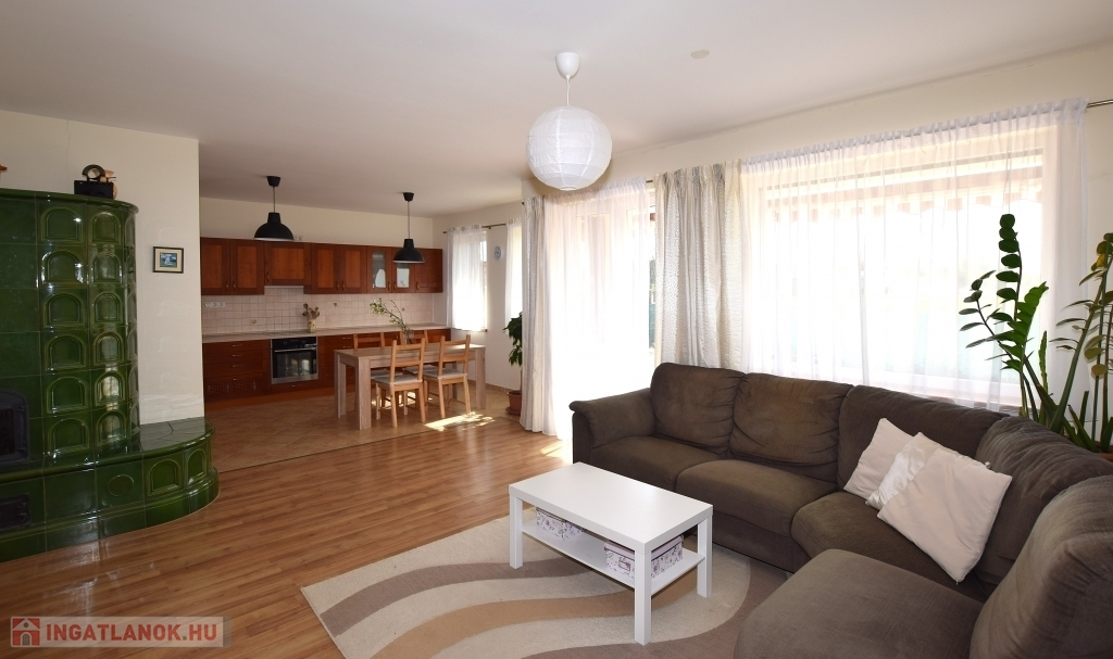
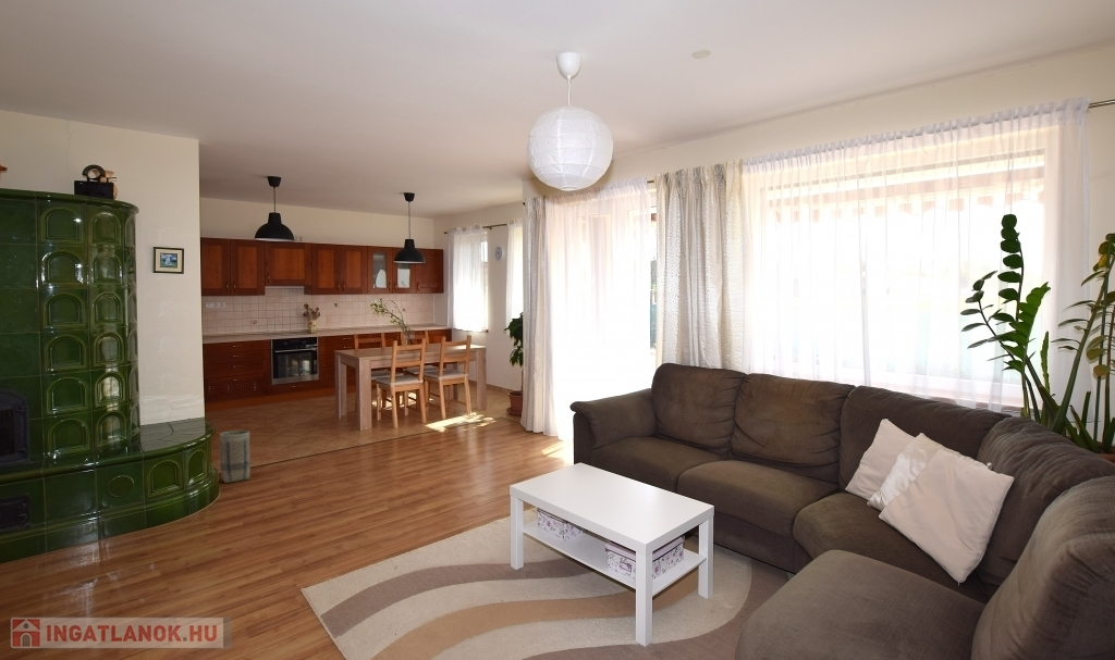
+ basket [219,429,252,484]
